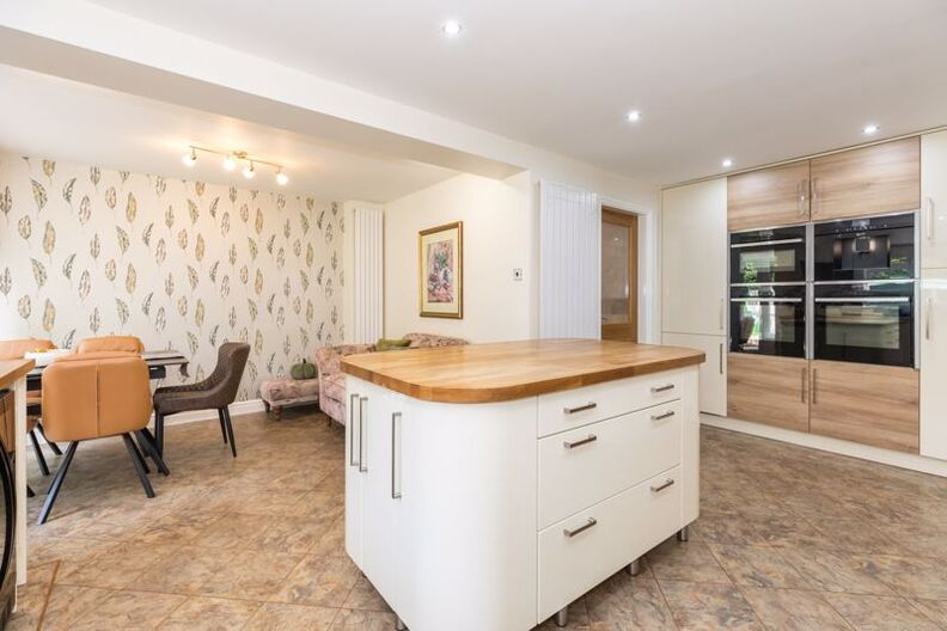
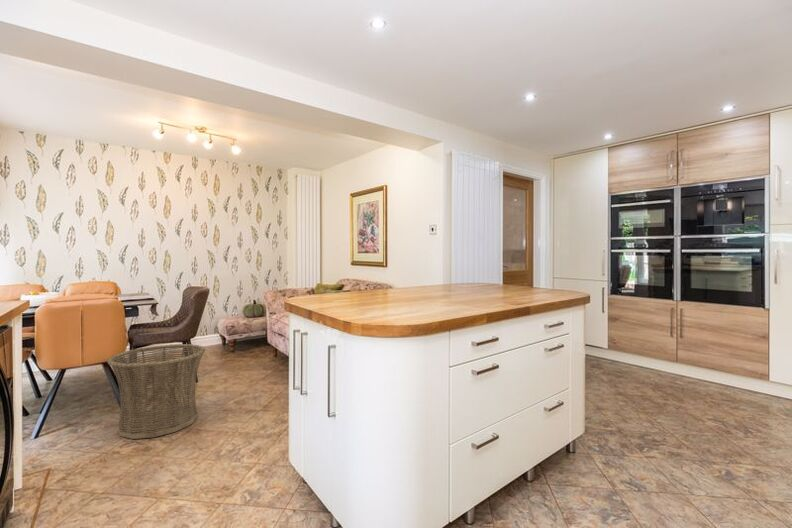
+ basket [106,343,206,440]
